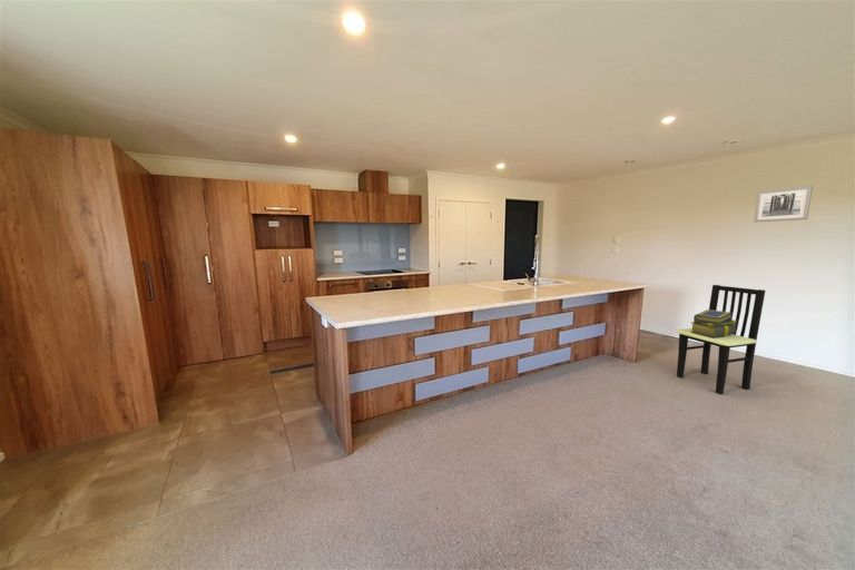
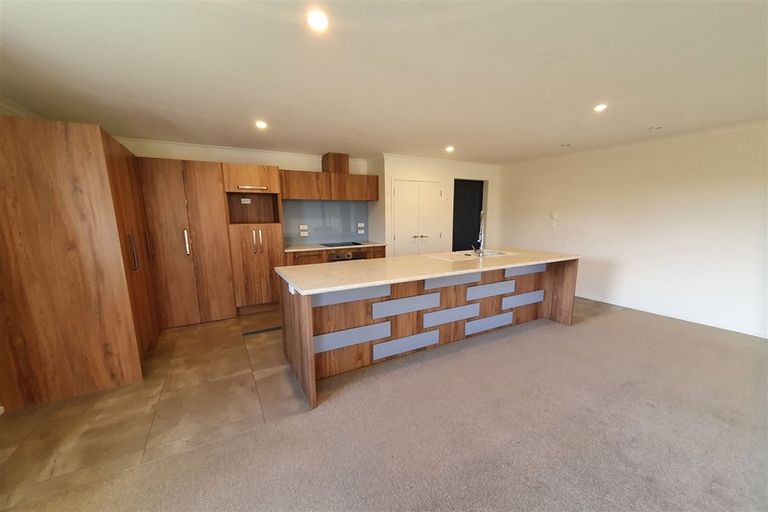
- stack of books [690,308,737,338]
- dining chair [675,284,766,395]
- wall art [753,185,814,223]
